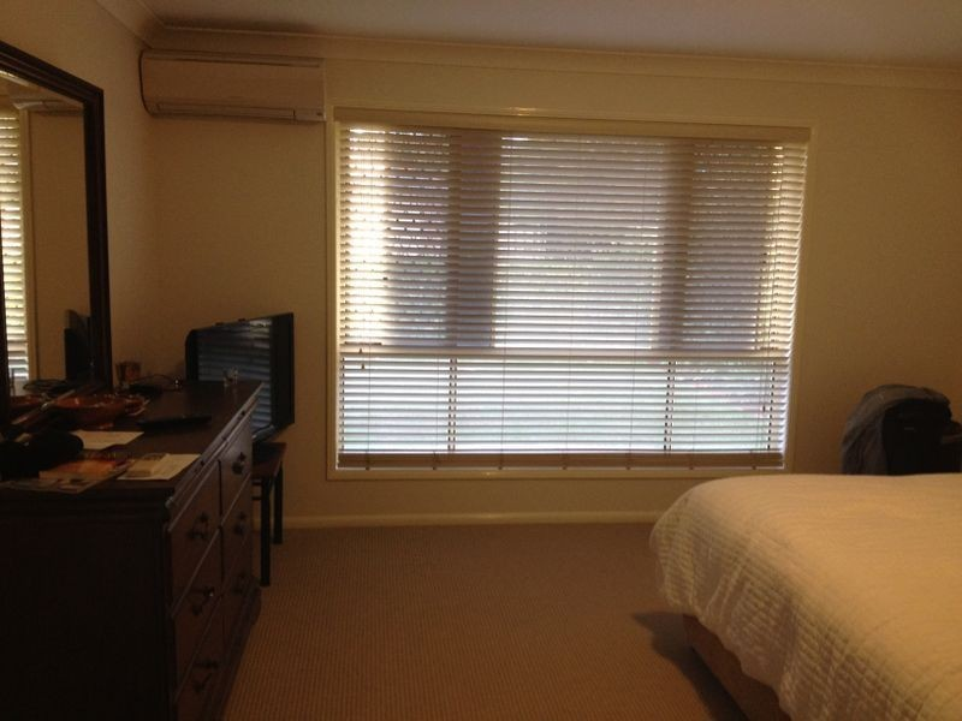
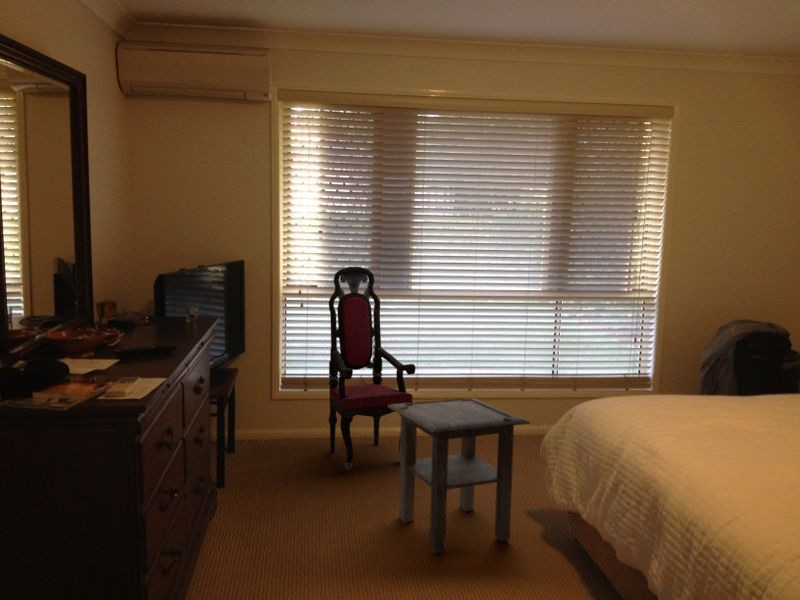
+ armchair [327,266,417,472]
+ side table [388,397,531,554]
